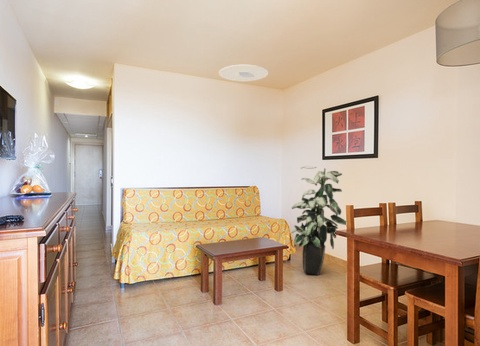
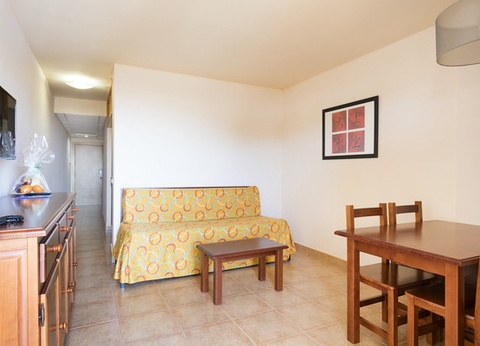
- indoor plant [290,165,347,276]
- ceiling light [218,64,269,82]
